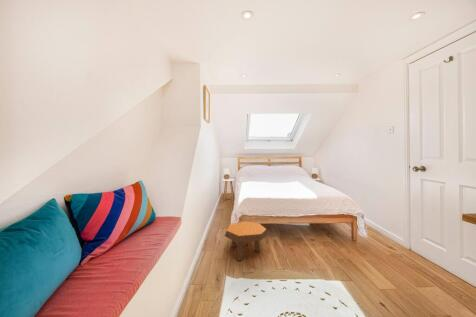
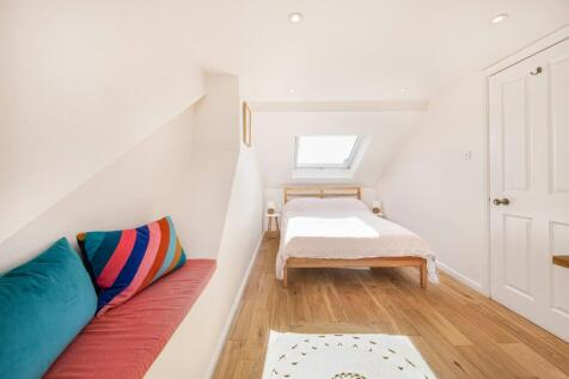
- footstool [224,221,268,262]
